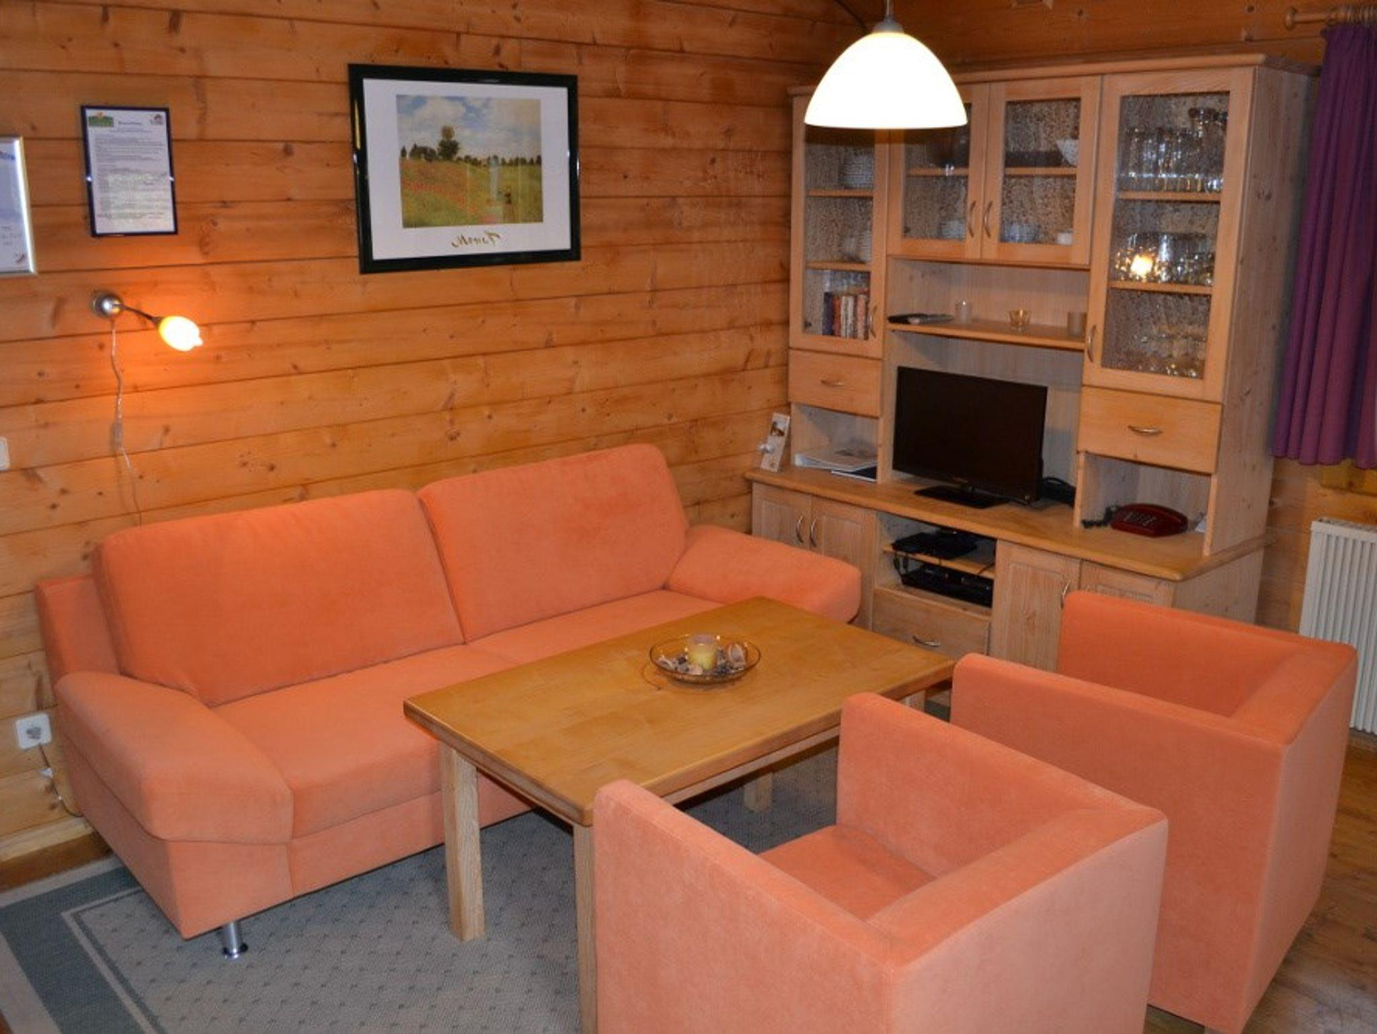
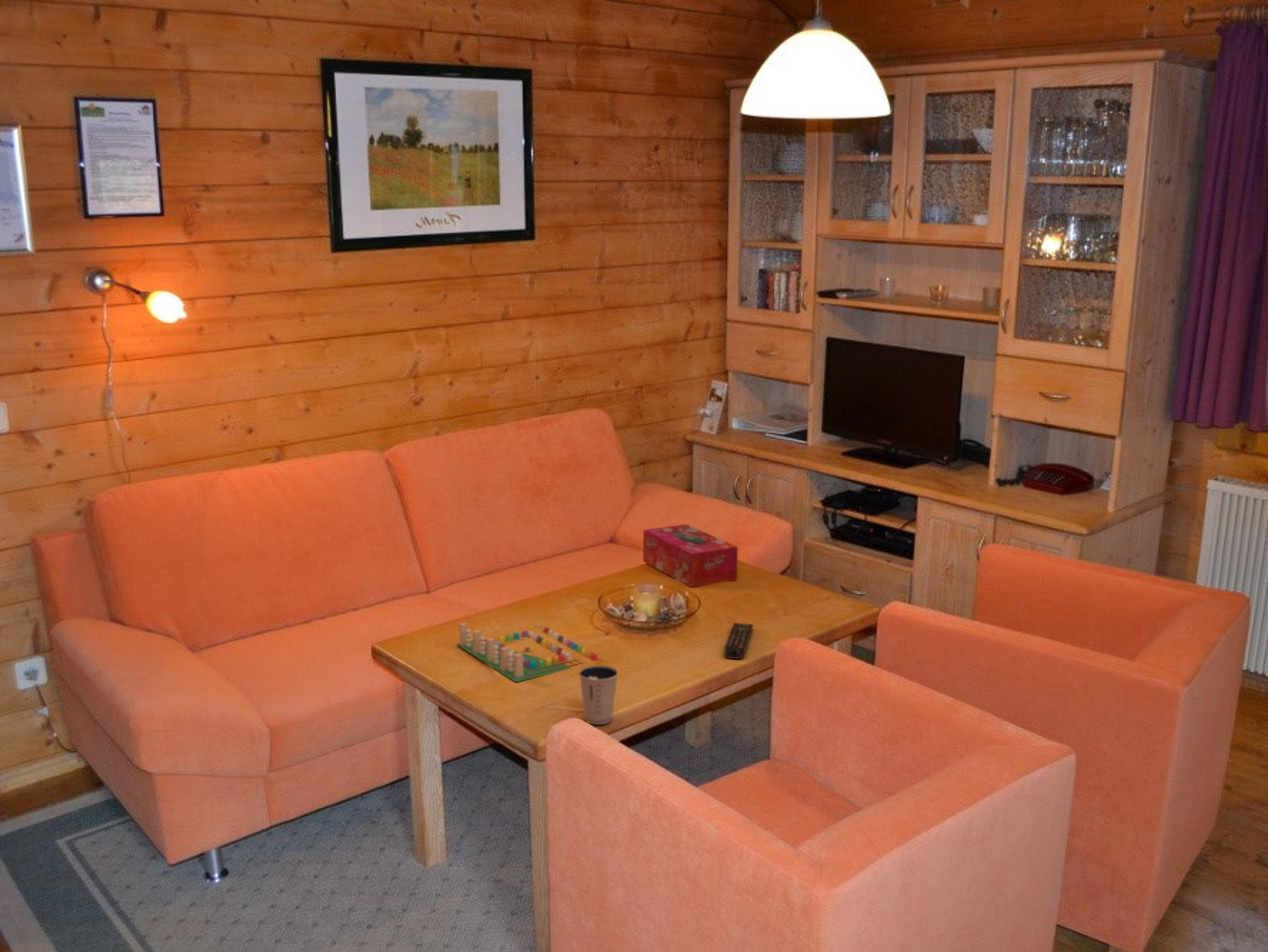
+ remote control [724,622,753,660]
+ board game [456,622,598,683]
+ tissue box [643,524,739,588]
+ dixie cup [578,665,619,725]
